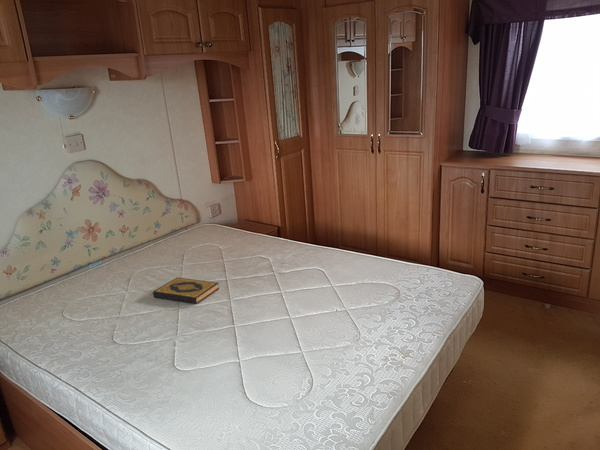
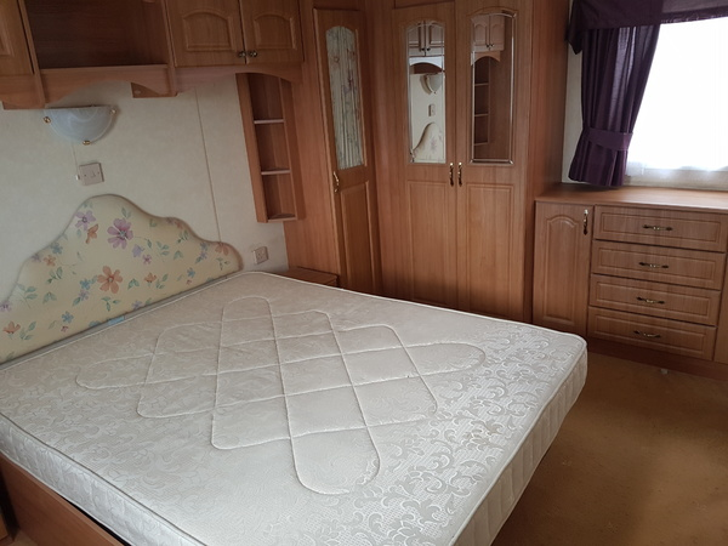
- hardback book [152,277,220,304]
